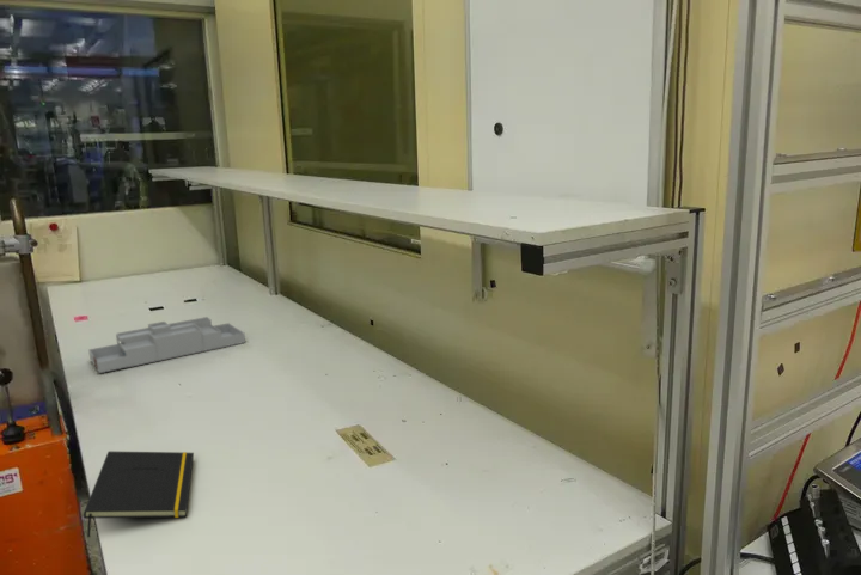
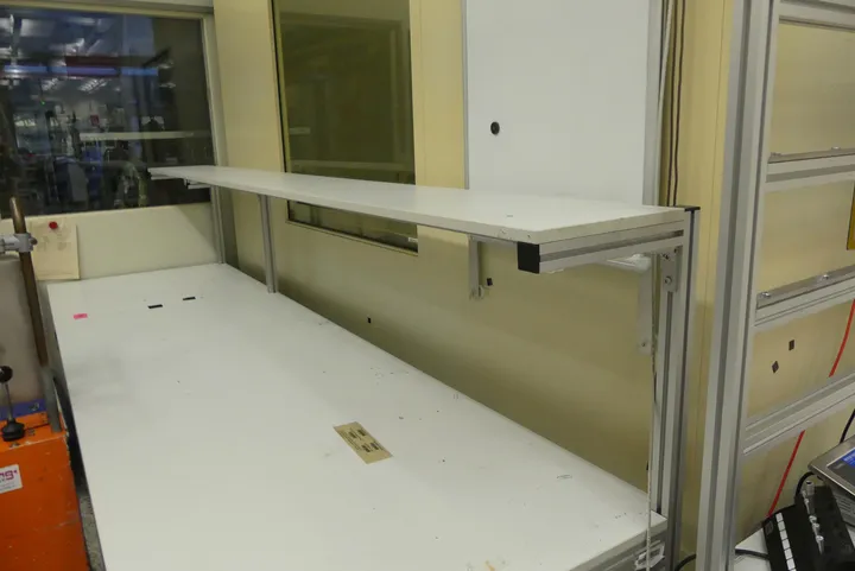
- desk organizer [87,316,246,374]
- notepad [83,449,195,538]
